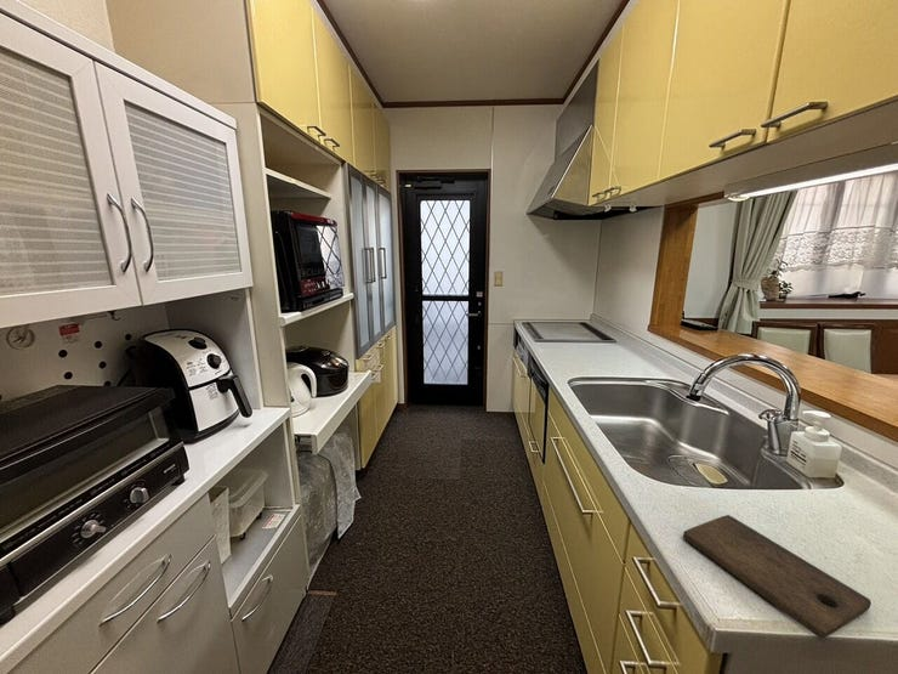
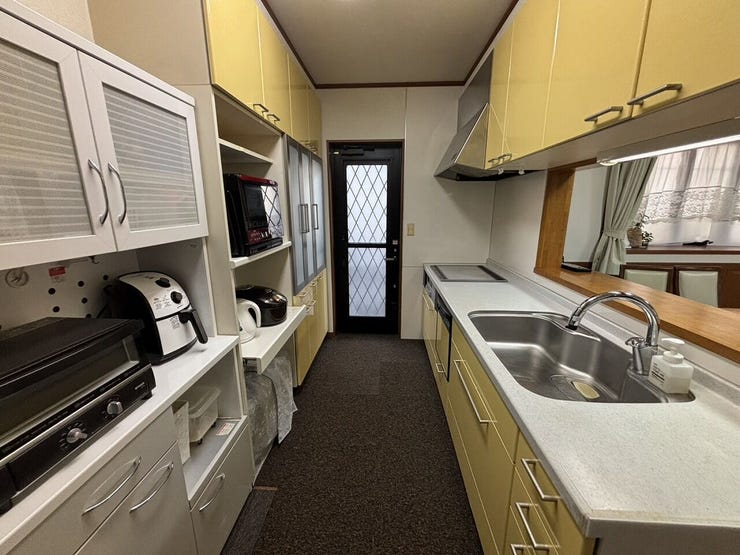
- cutting board [682,514,873,639]
